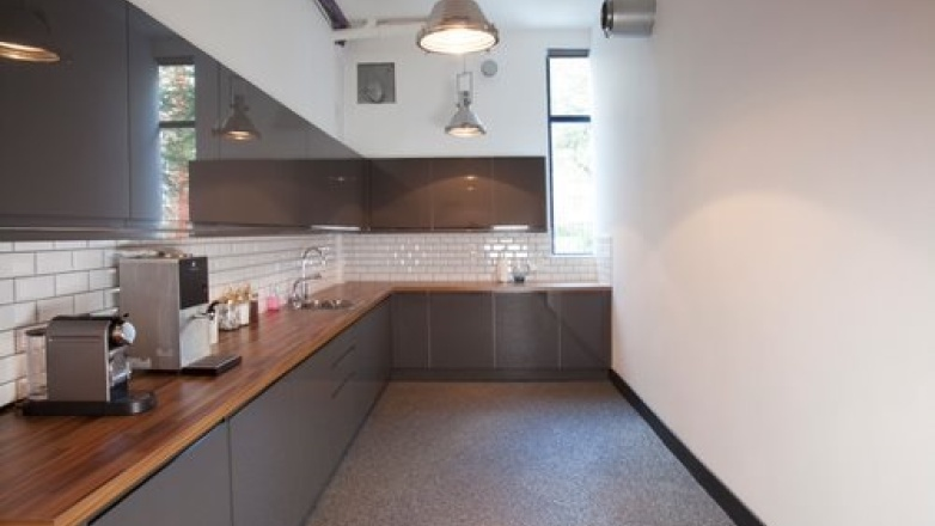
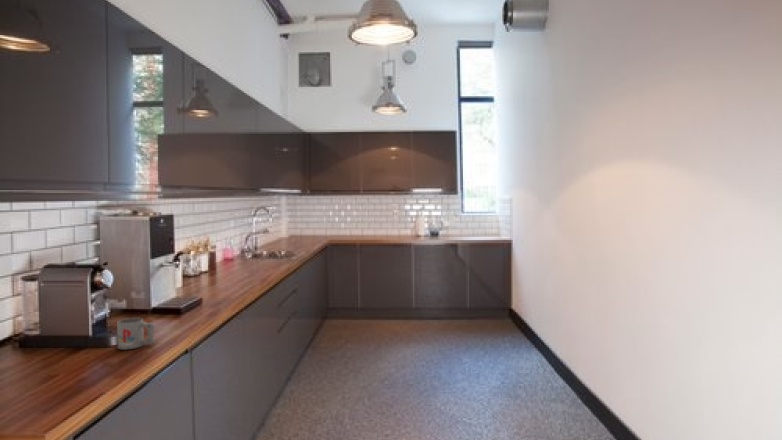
+ mug [116,317,156,351]
